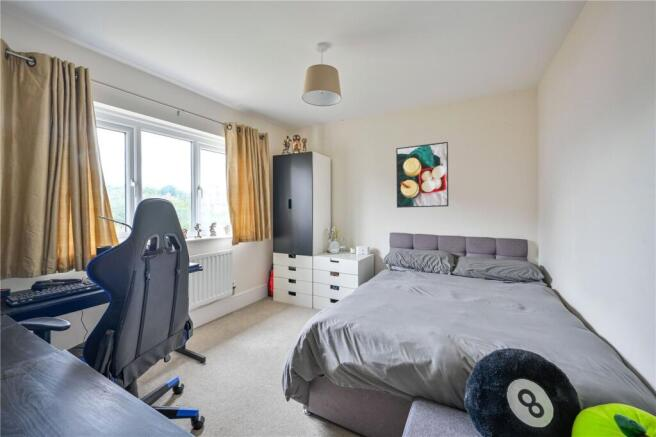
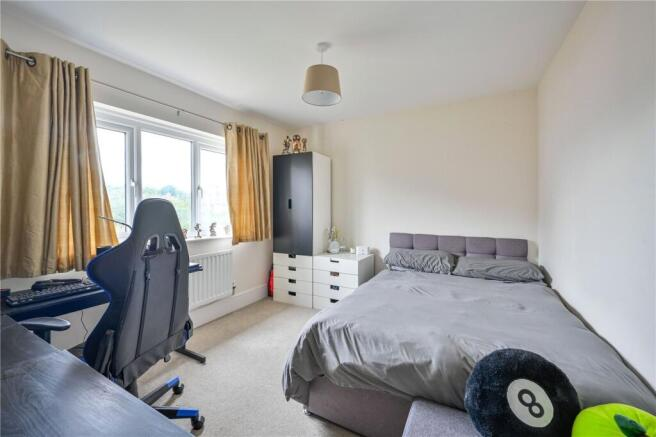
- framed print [395,141,449,209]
